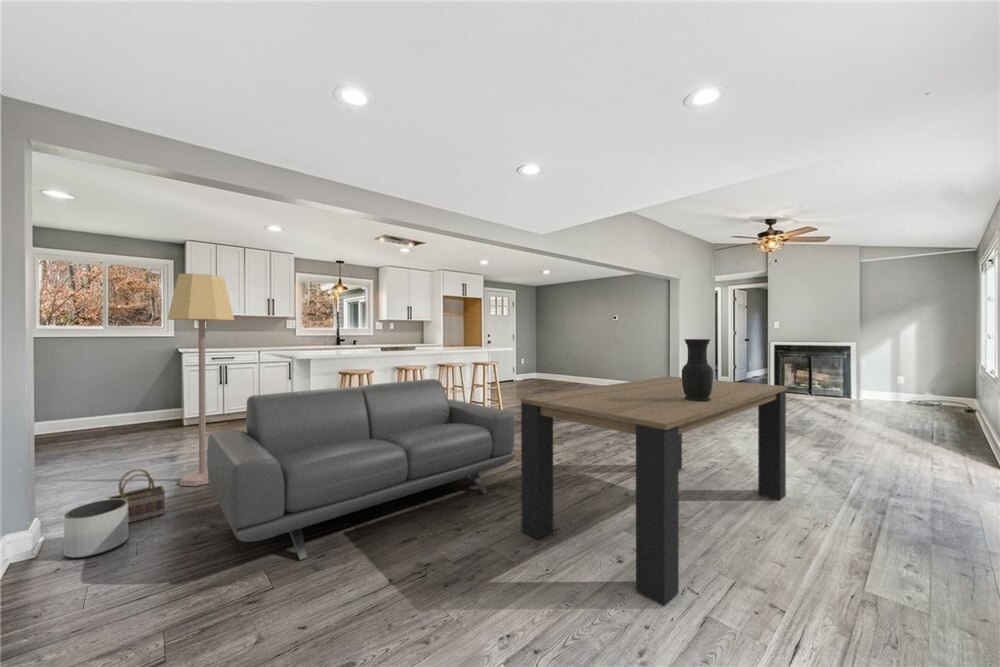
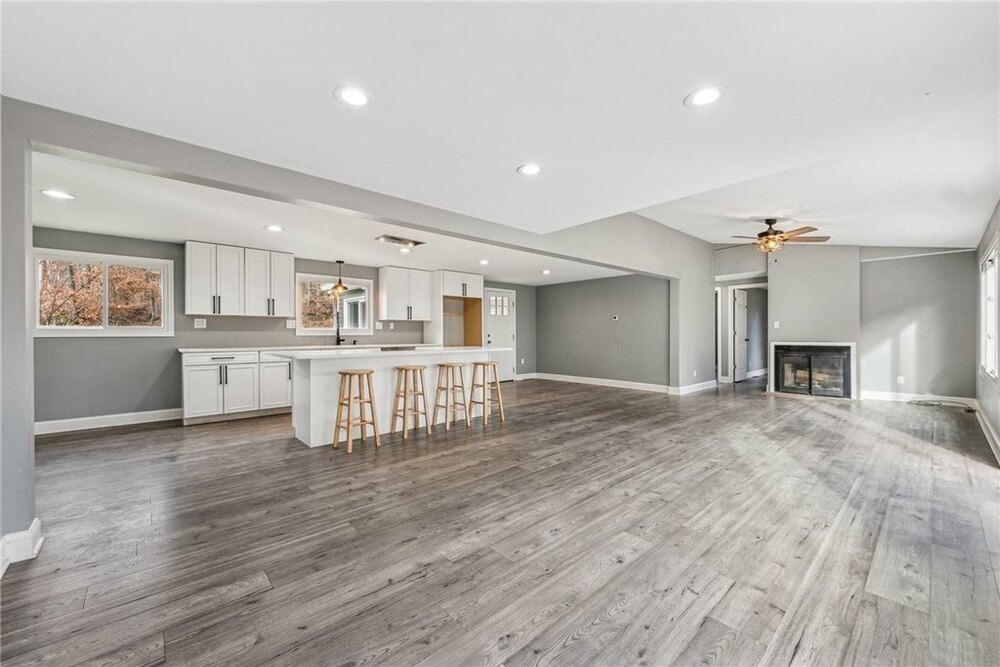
- sofa [206,378,516,561]
- dining table [519,375,788,607]
- vase [681,338,714,402]
- basket [107,468,167,525]
- lamp [166,273,235,487]
- planter [63,499,129,559]
